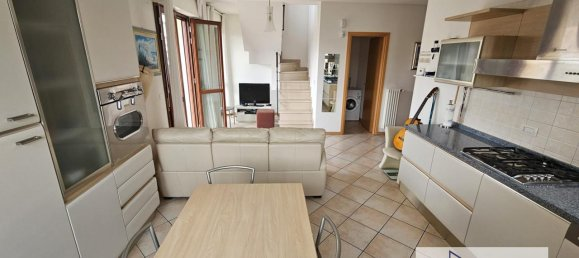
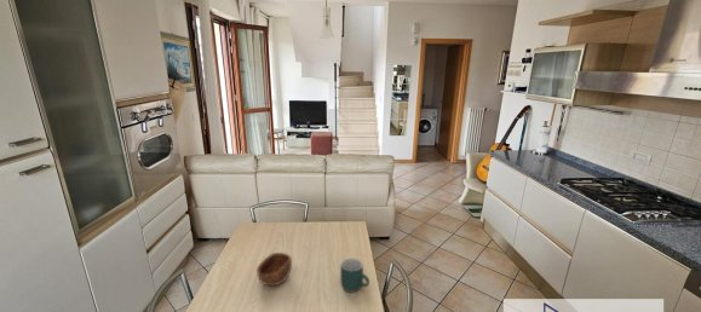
+ mug [339,258,370,293]
+ bowl [255,252,293,287]
